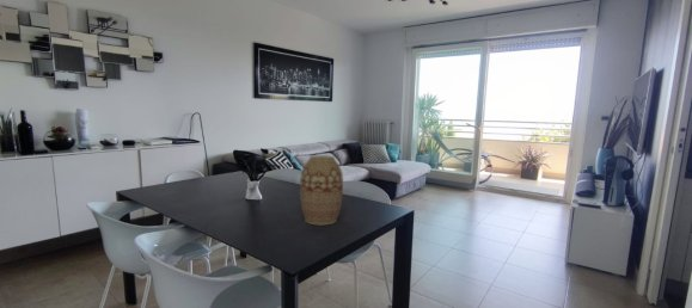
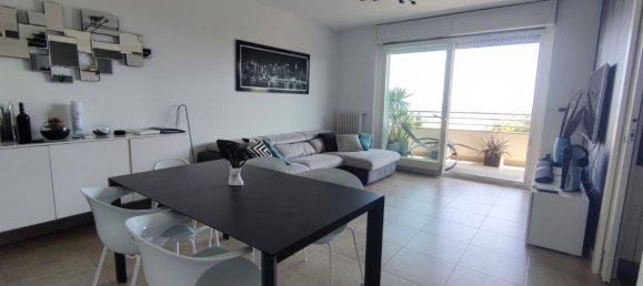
- vase [299,154,344,226]
